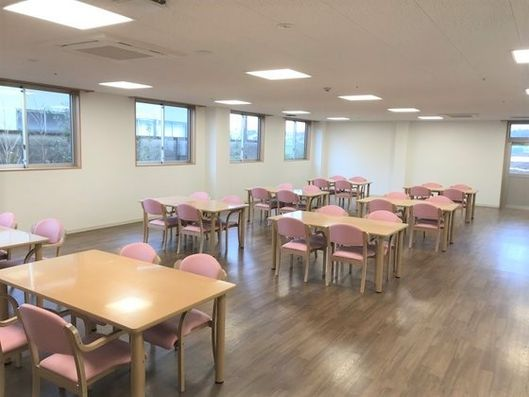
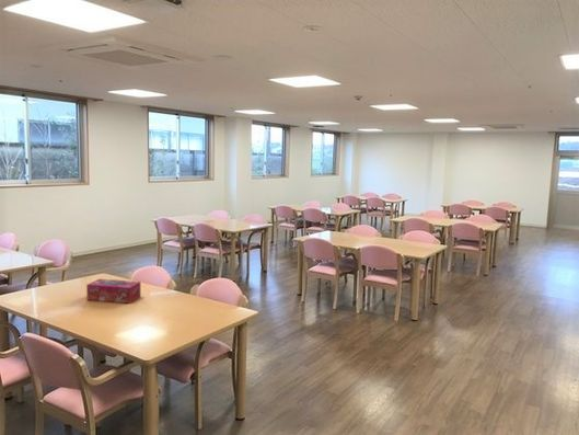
+ tissue box [85,278,142,305]
